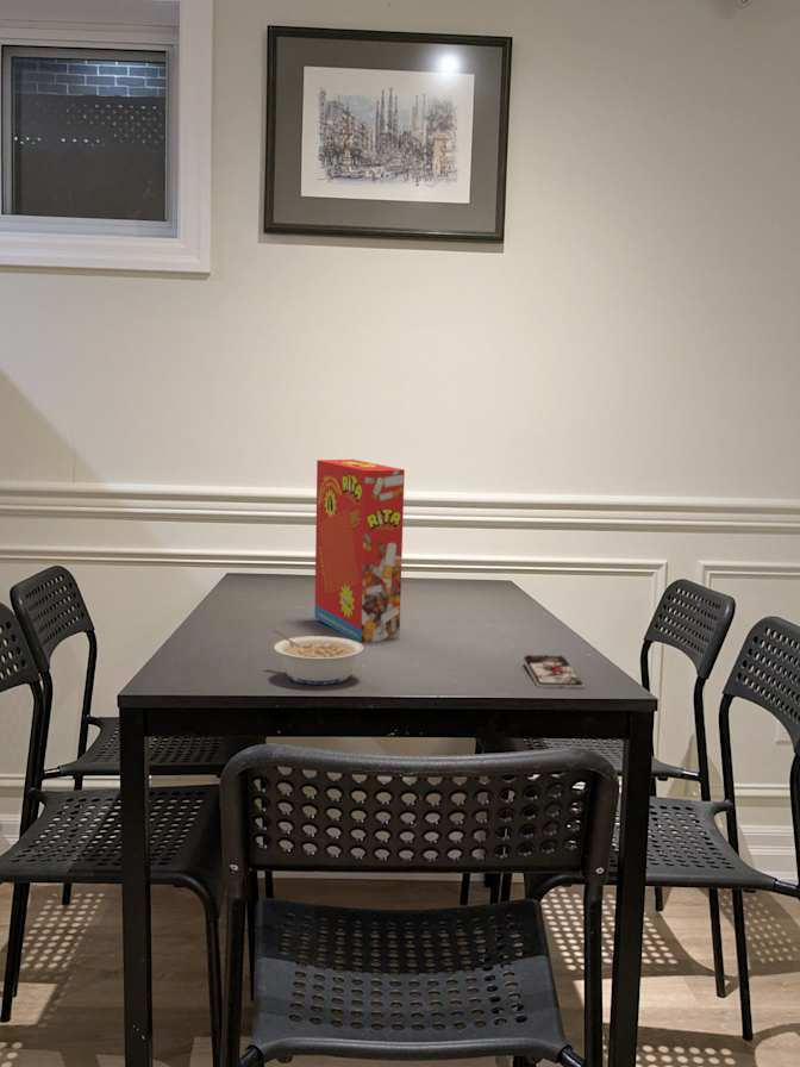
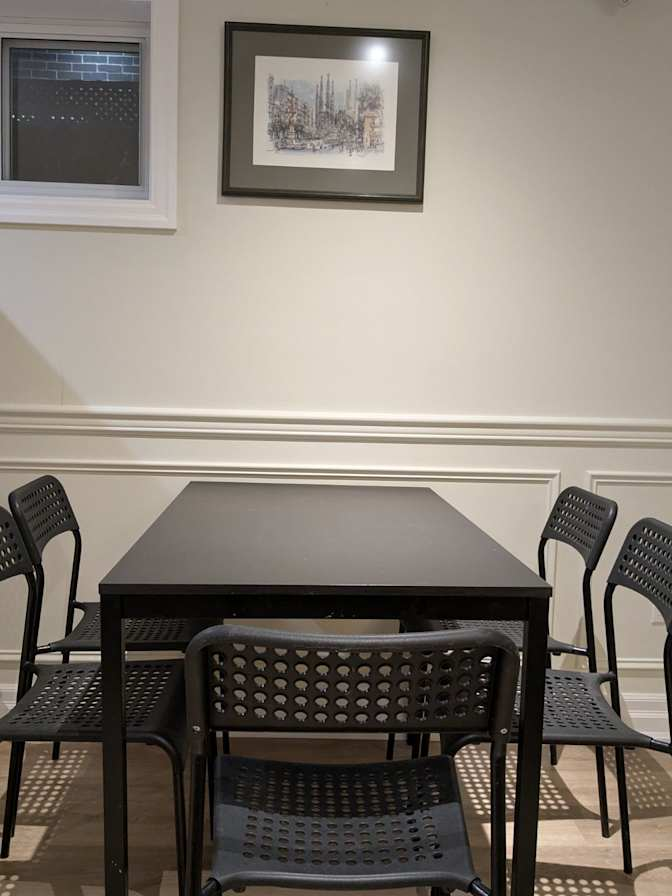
- legume [269,629,364,686]
- smartphone [521,654,585,690]
- cereal box [313,458,406,643]
